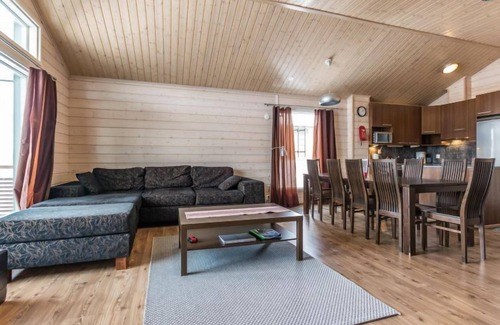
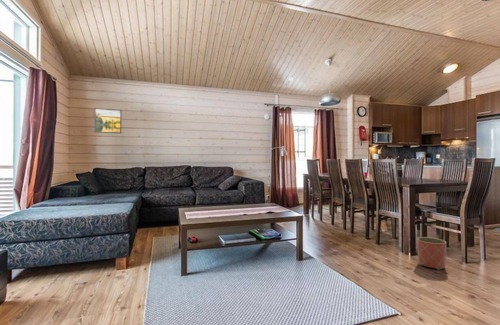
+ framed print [94,108,122,134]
+ planter [416,236,447,270]
